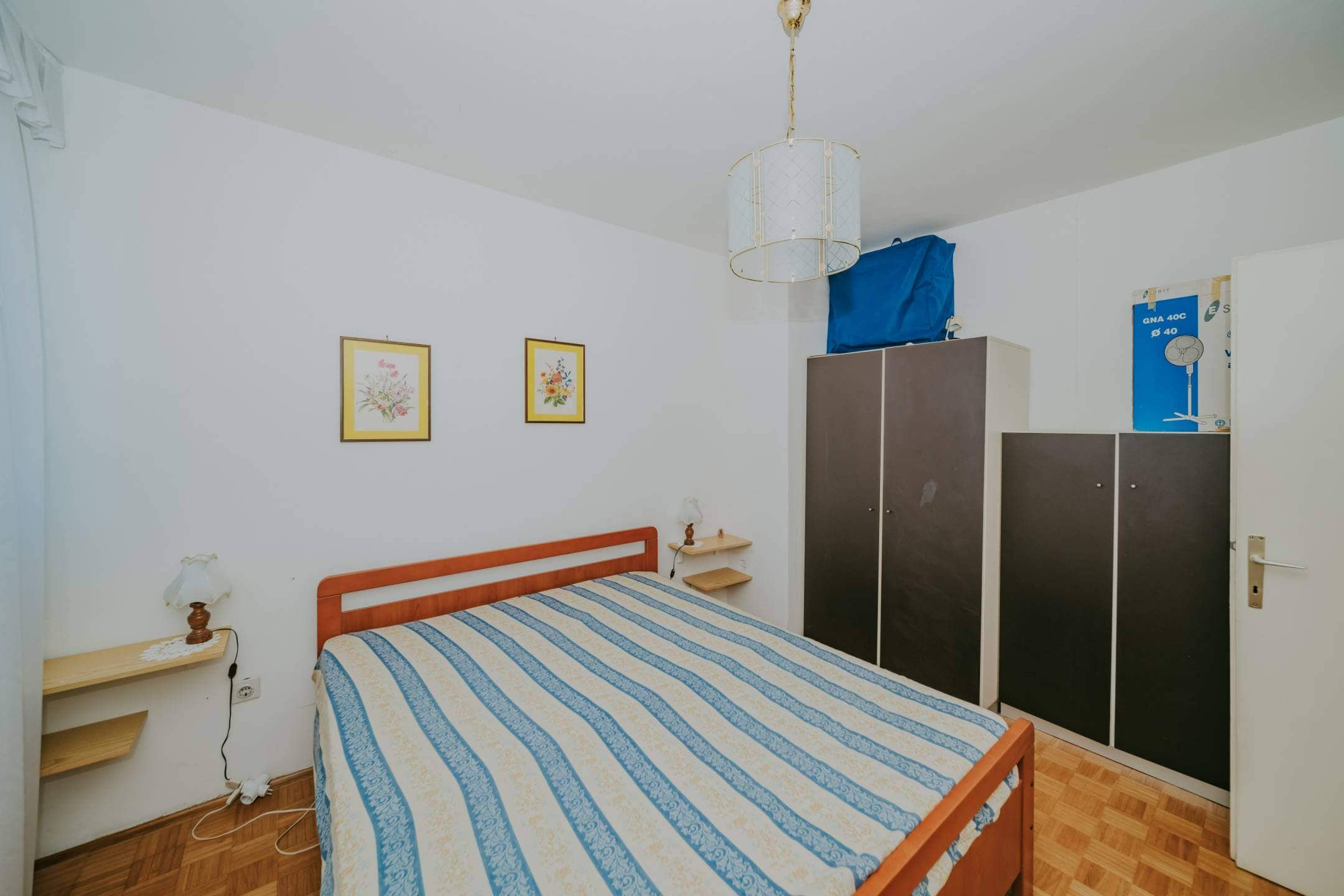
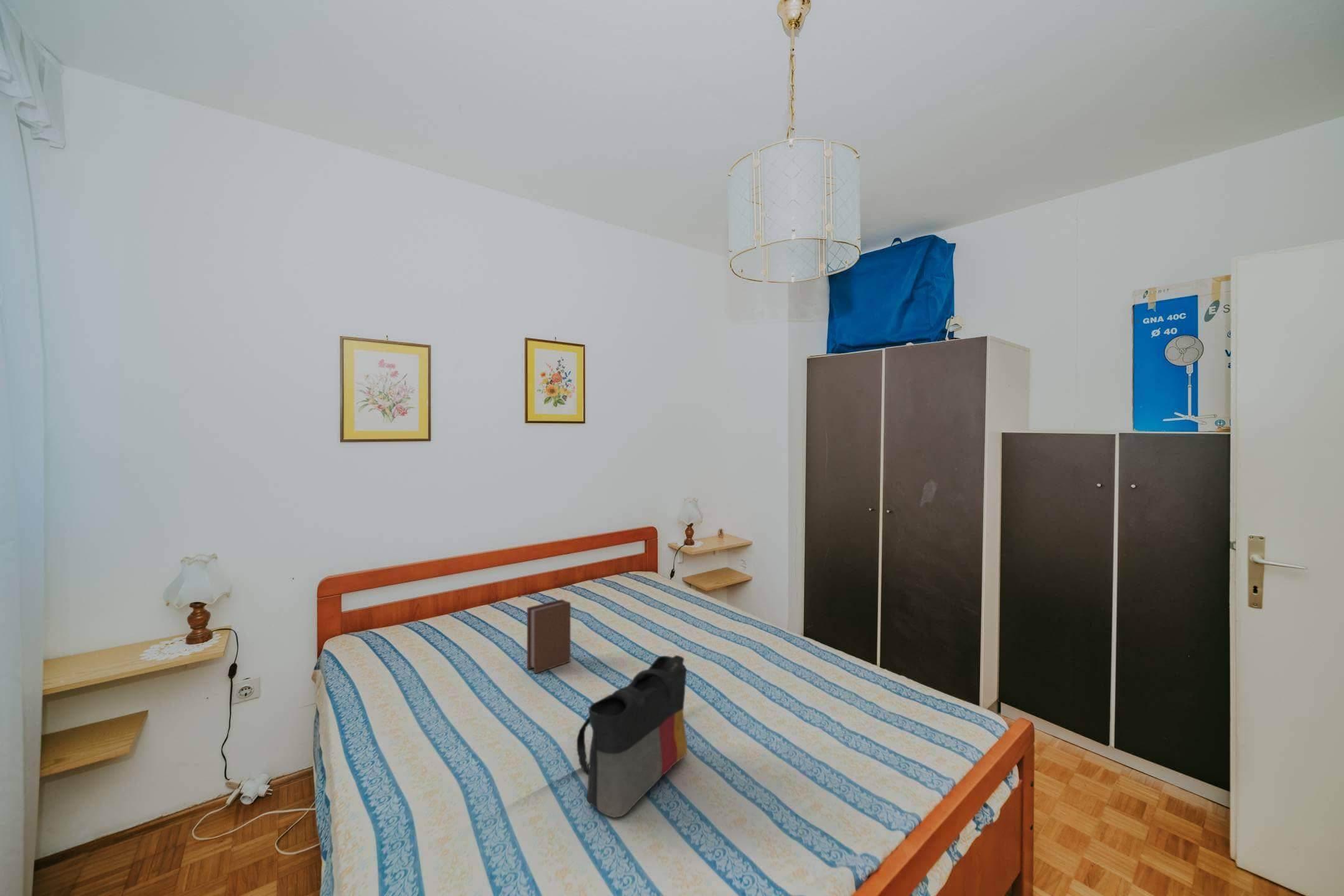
+ tote bag [576,655,688,818]
+ book [526,599,571,674]
